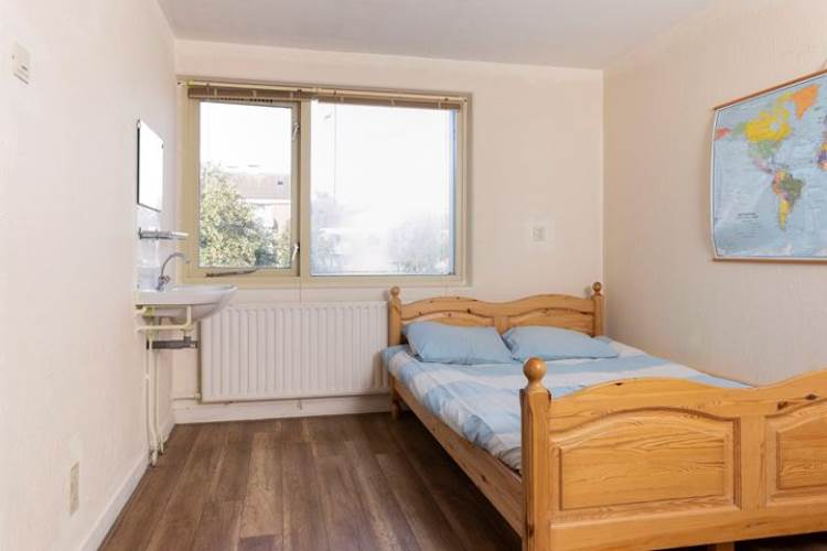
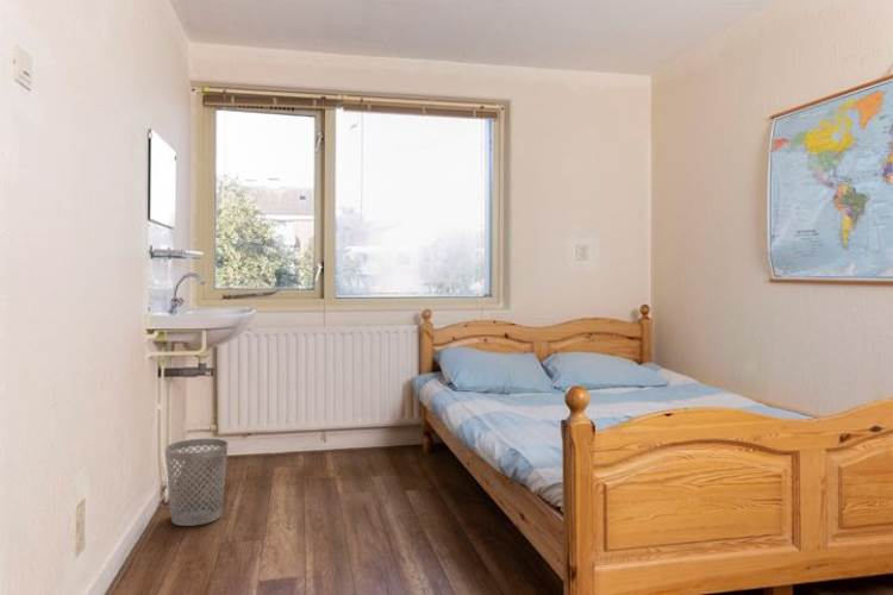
+ wastebasket [164,438,229,527]
